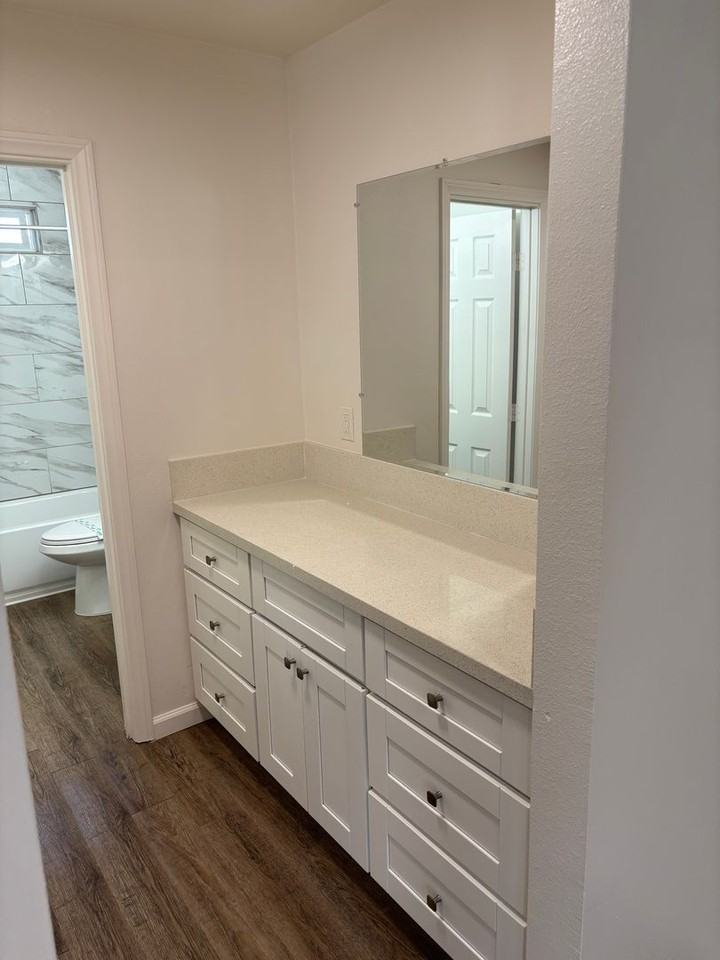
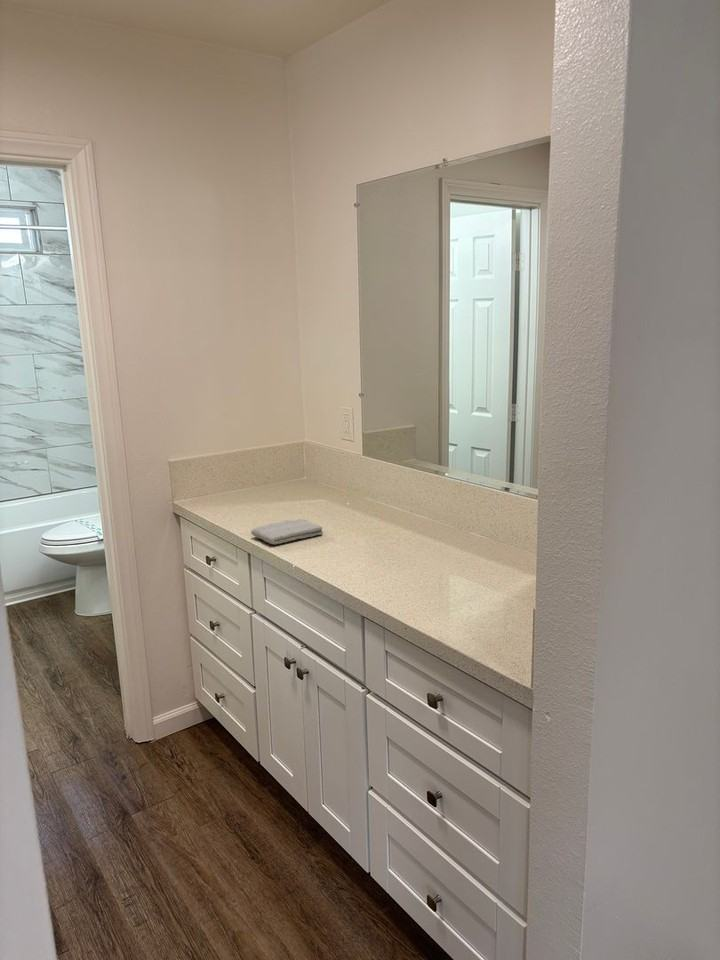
+ washcloth [250,518,324,545]
